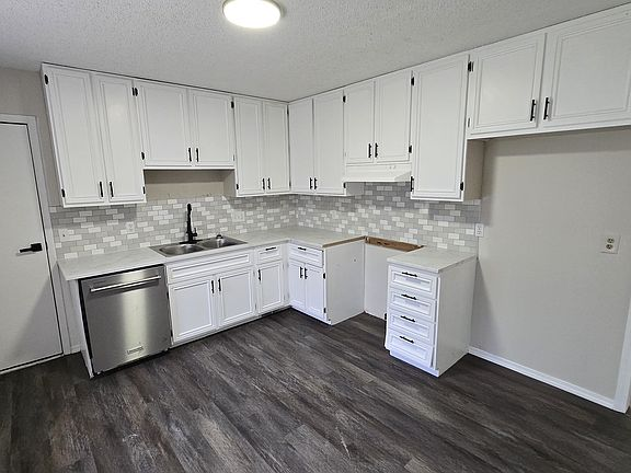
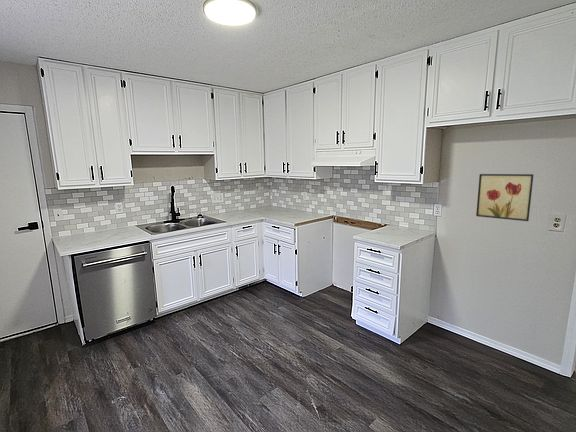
+ wall art [475,173,534,222]
